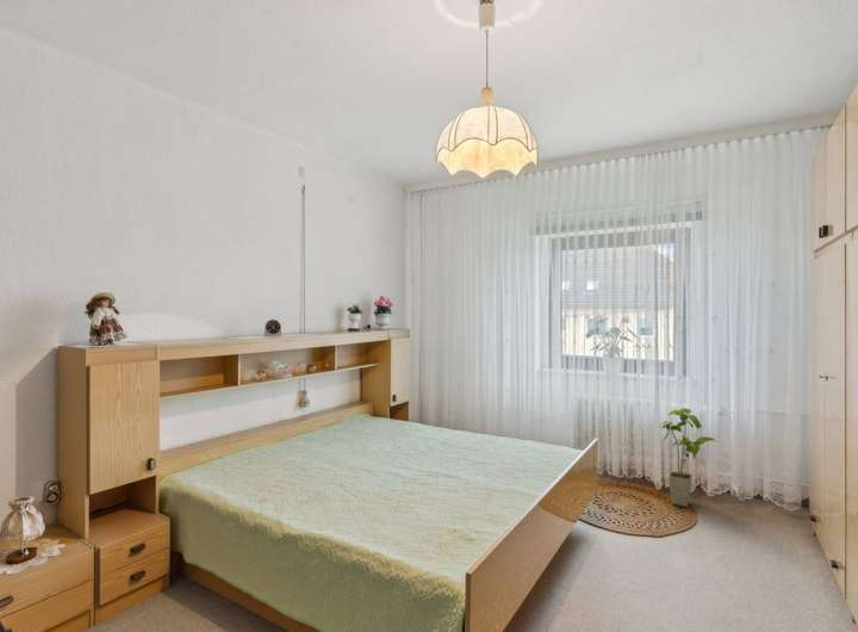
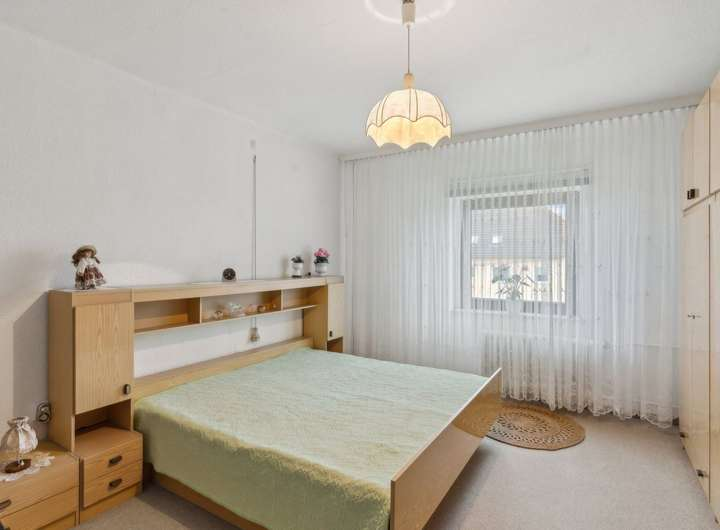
- house plant [659,407,717,508]
